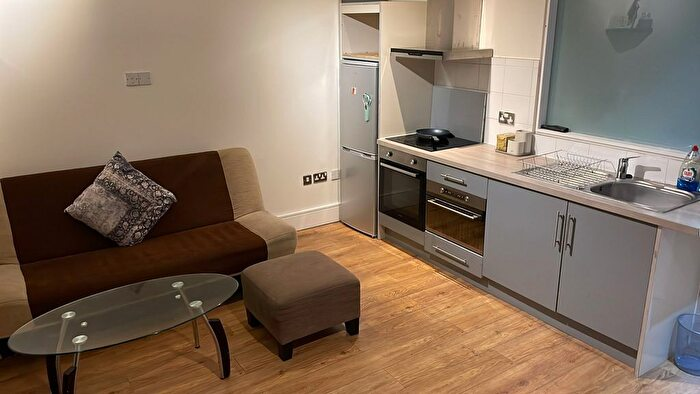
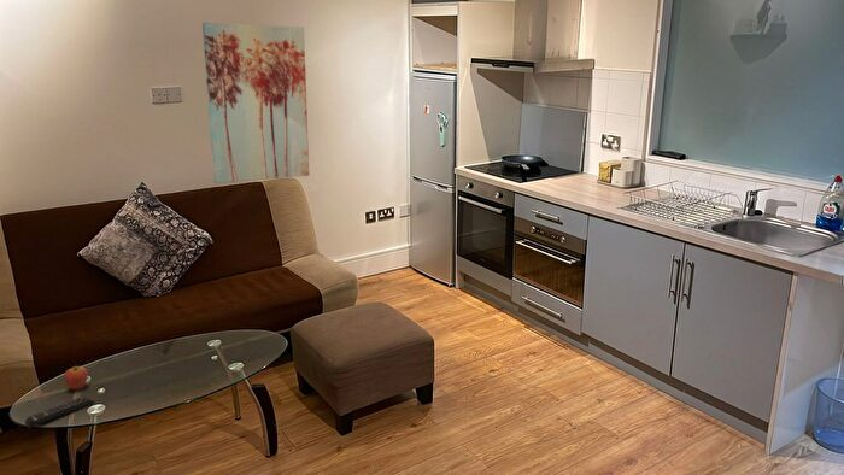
+ wall art [201,22,310,184]
+ fruit [63,364,89,391]
+ remote control [24,395,95,429]
